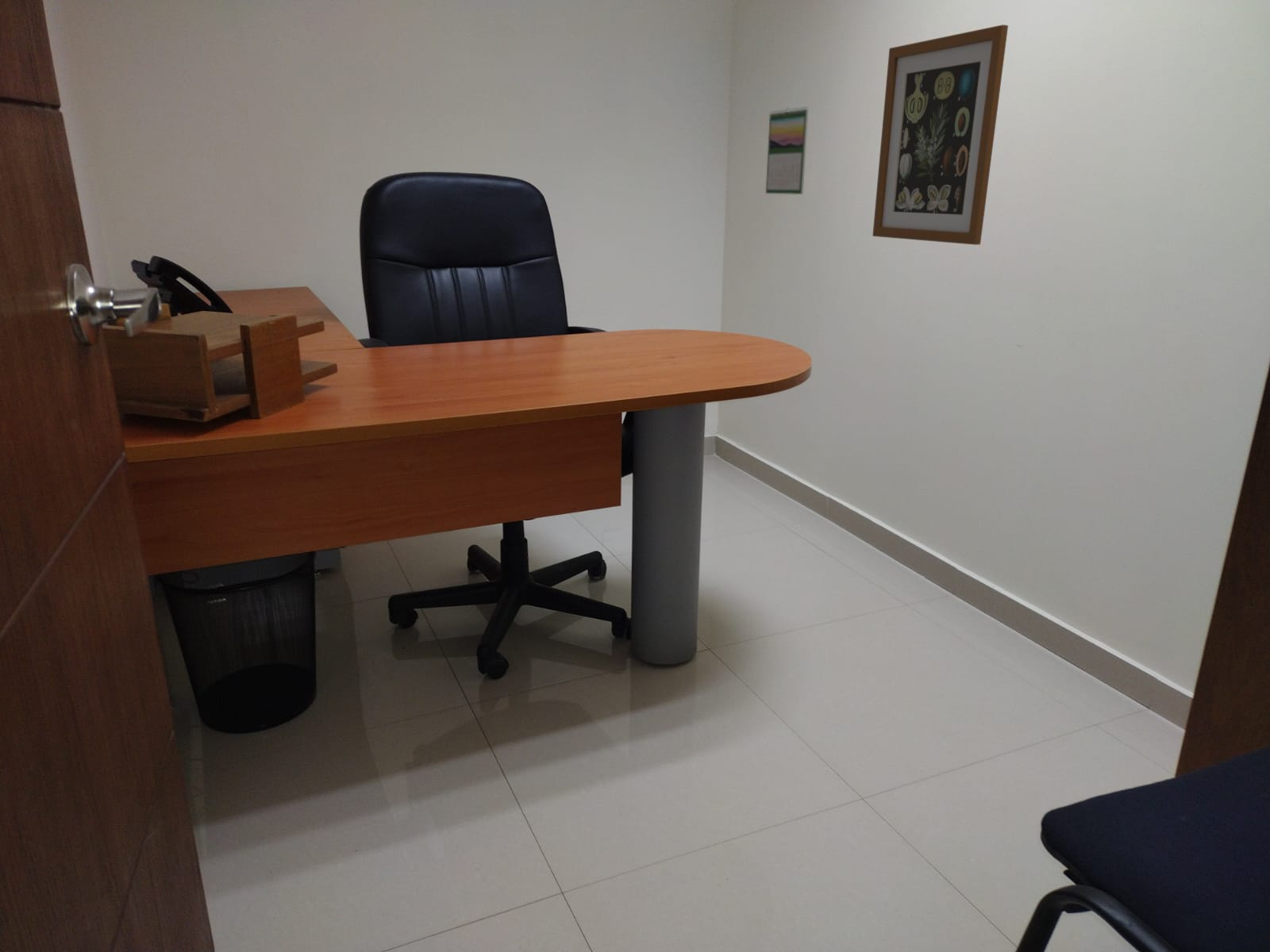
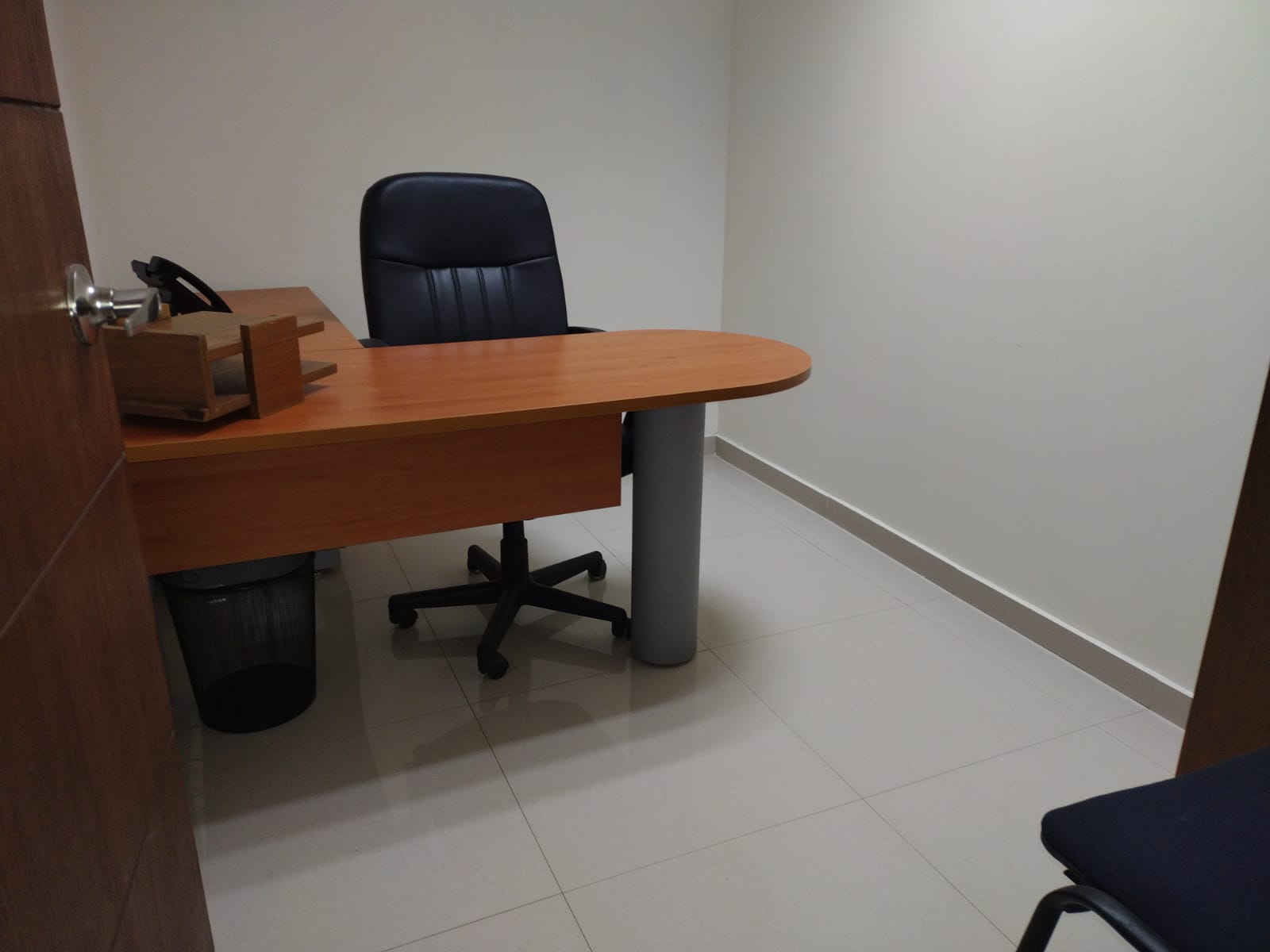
- wall art [872,24,1009,246]
- calendar [765,106,809,195]
